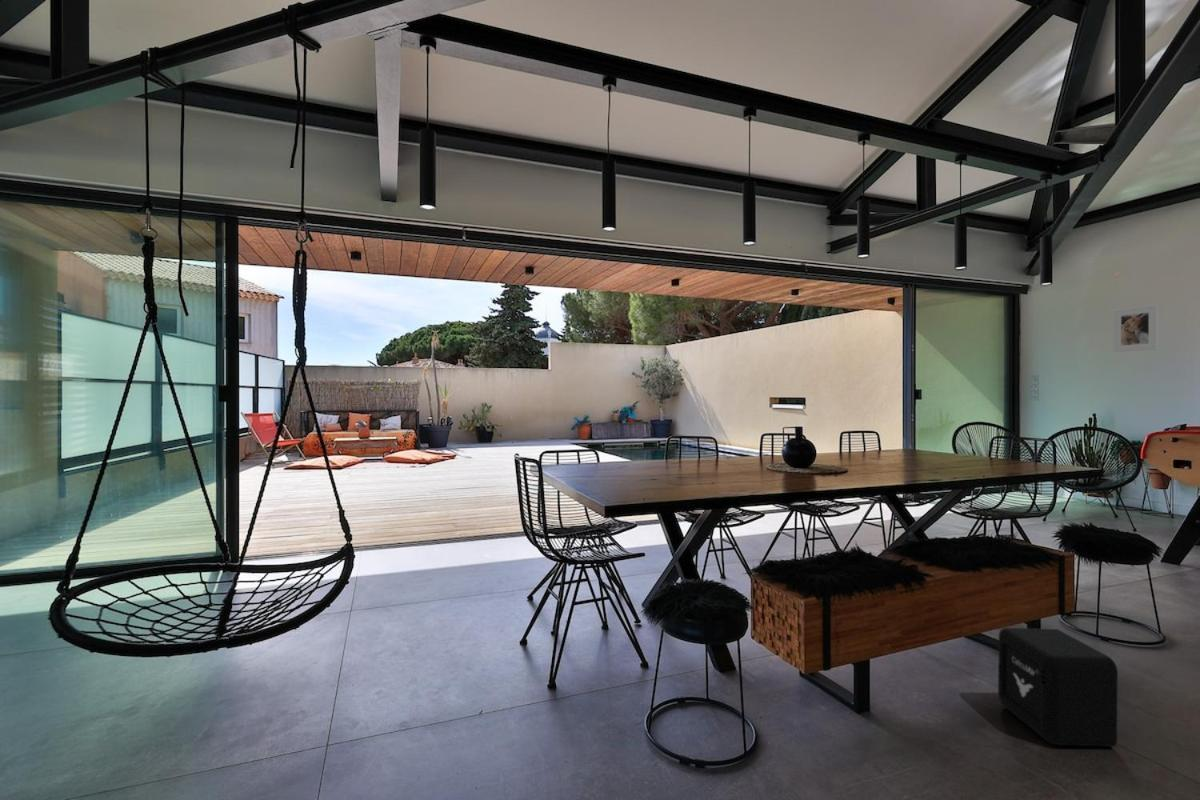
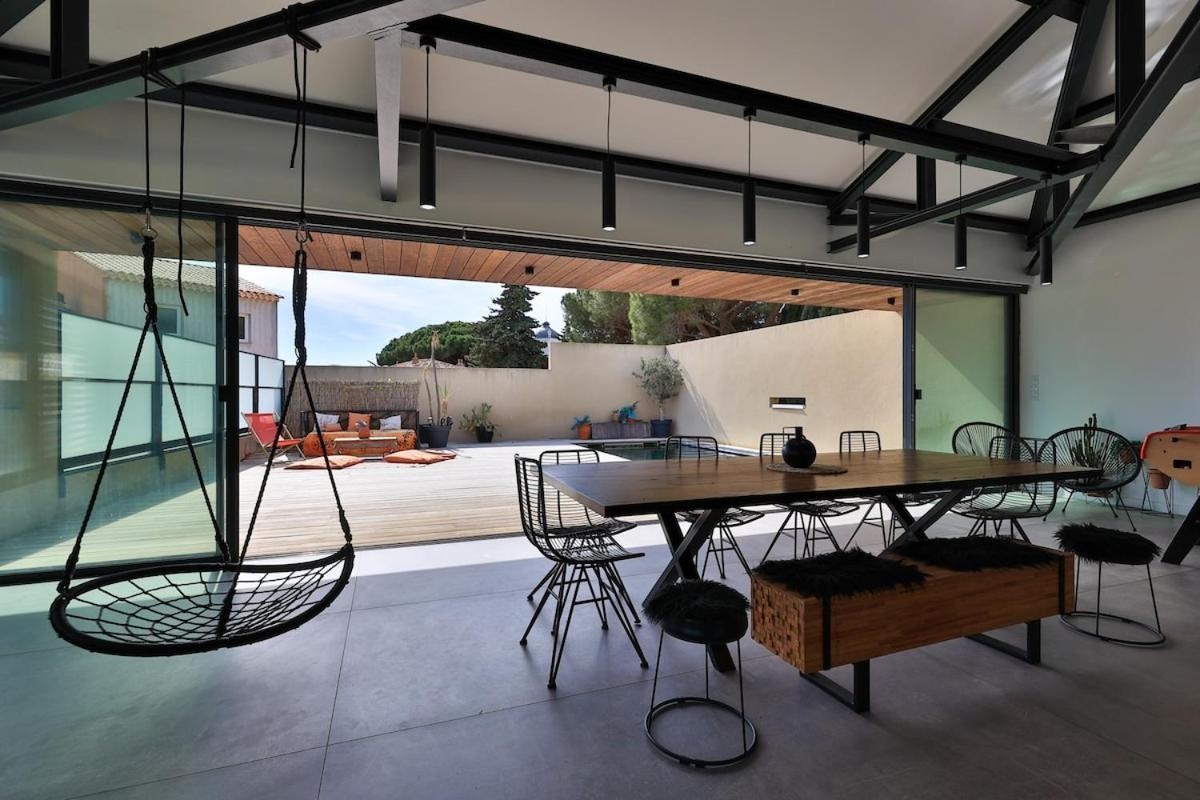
- air purifier [997,627,1119,748]
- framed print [1112,304,1159,353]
